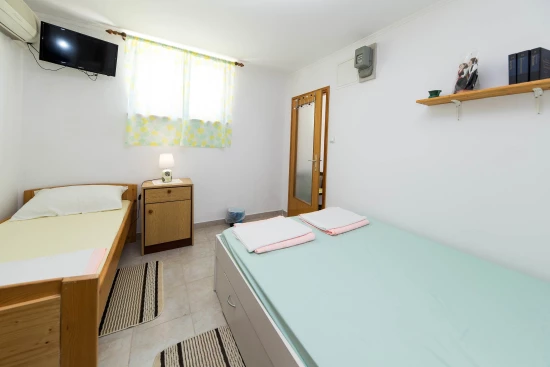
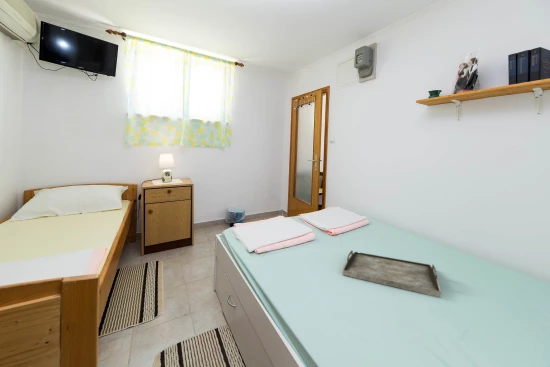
+ serving tray [342,250,442,299]
